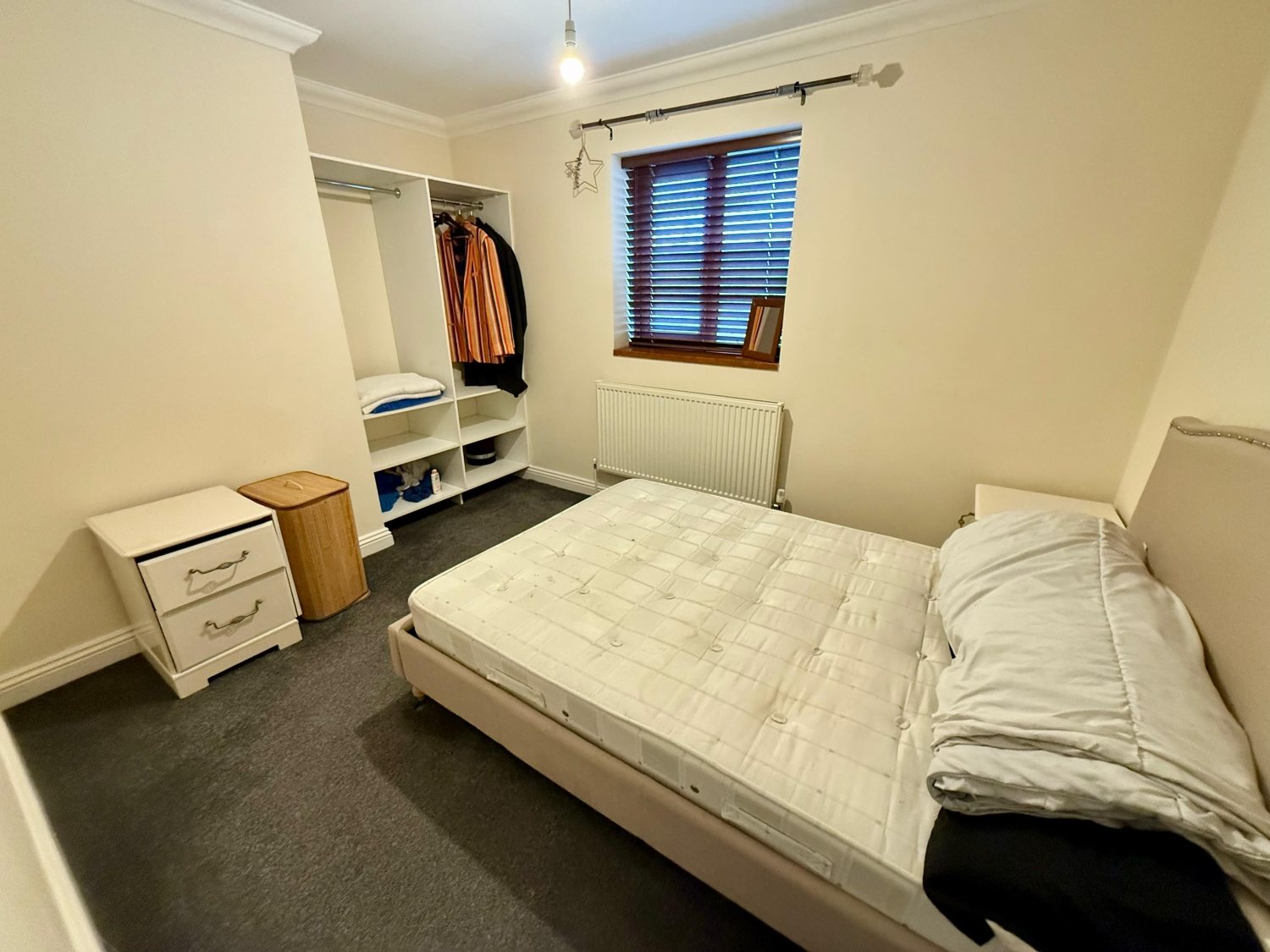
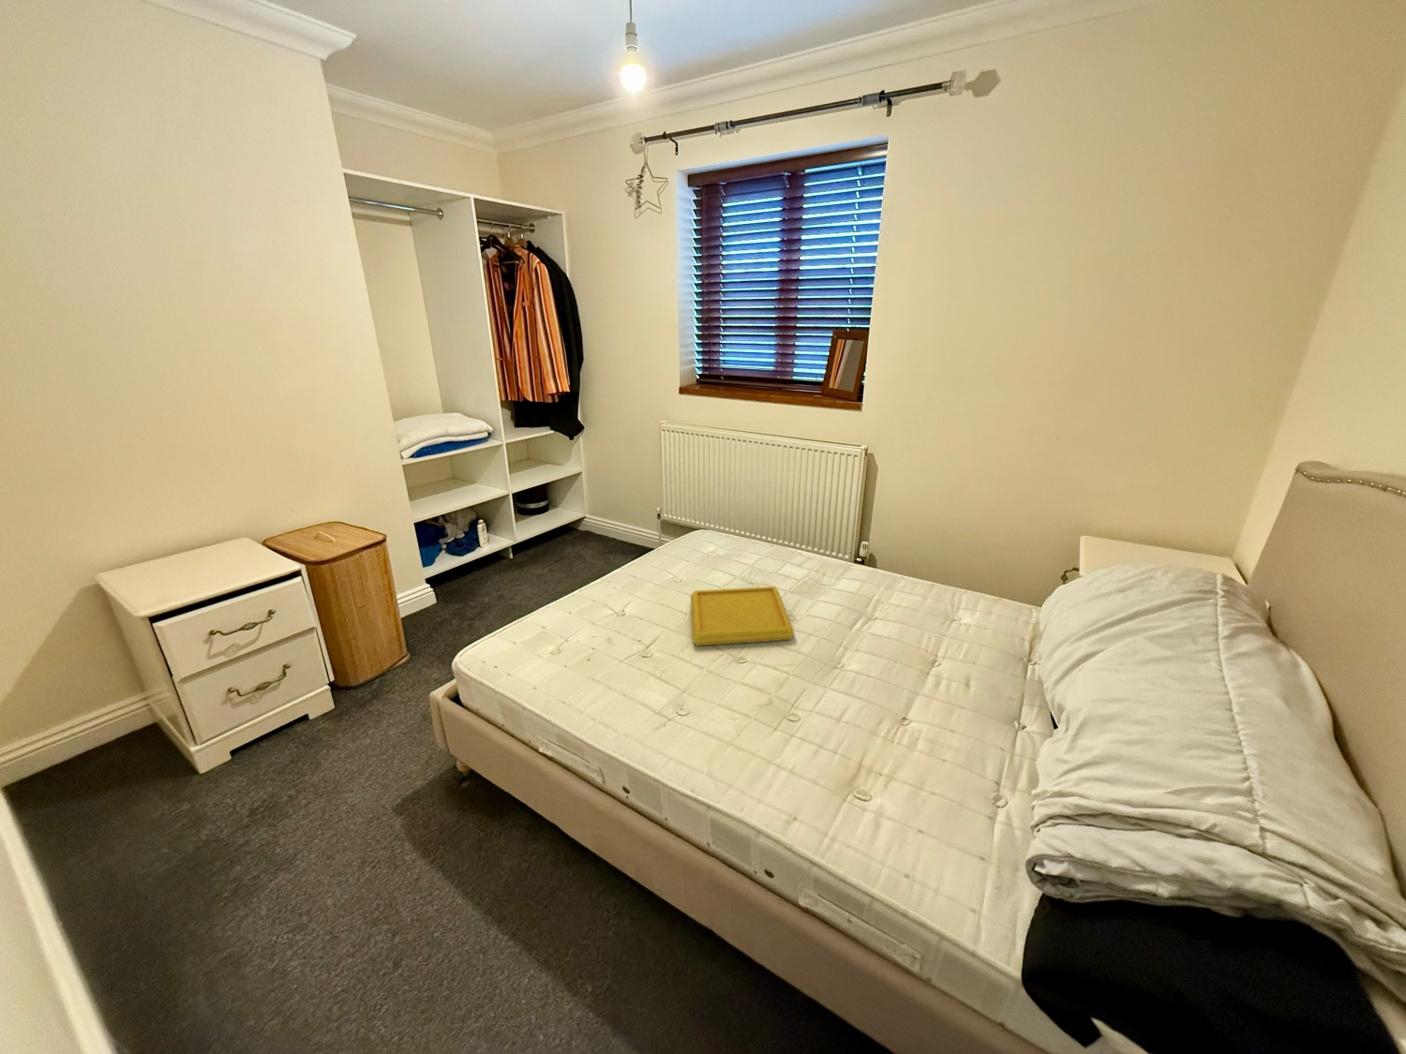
+ serving tray [690,586,796,647]
